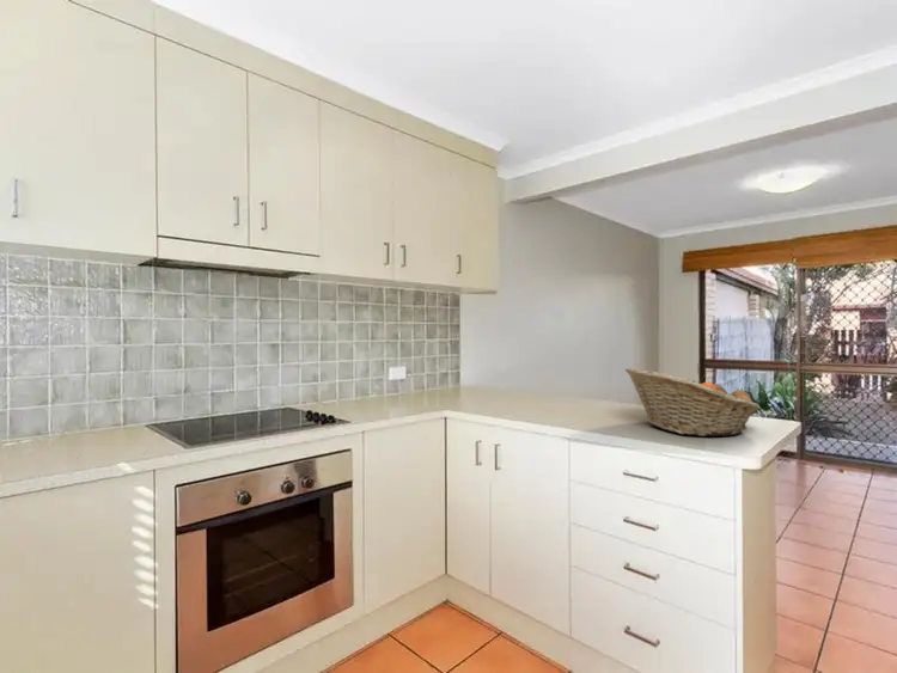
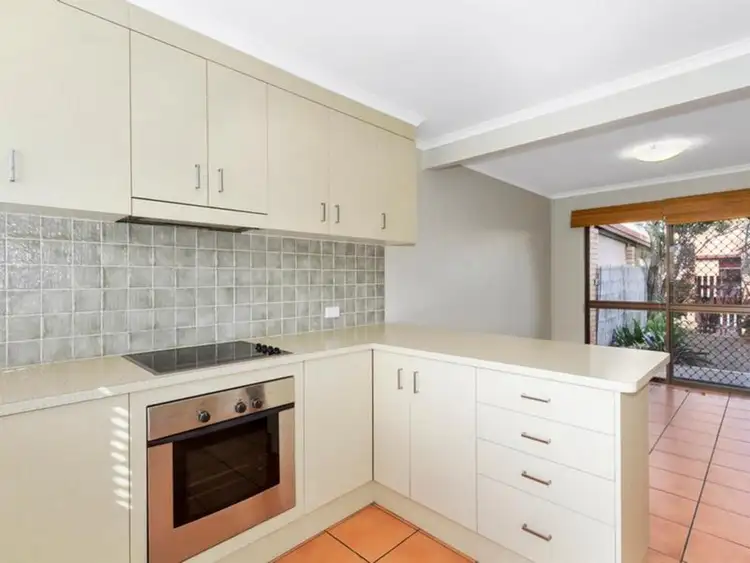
- fruit basket [624,367,762,438]
